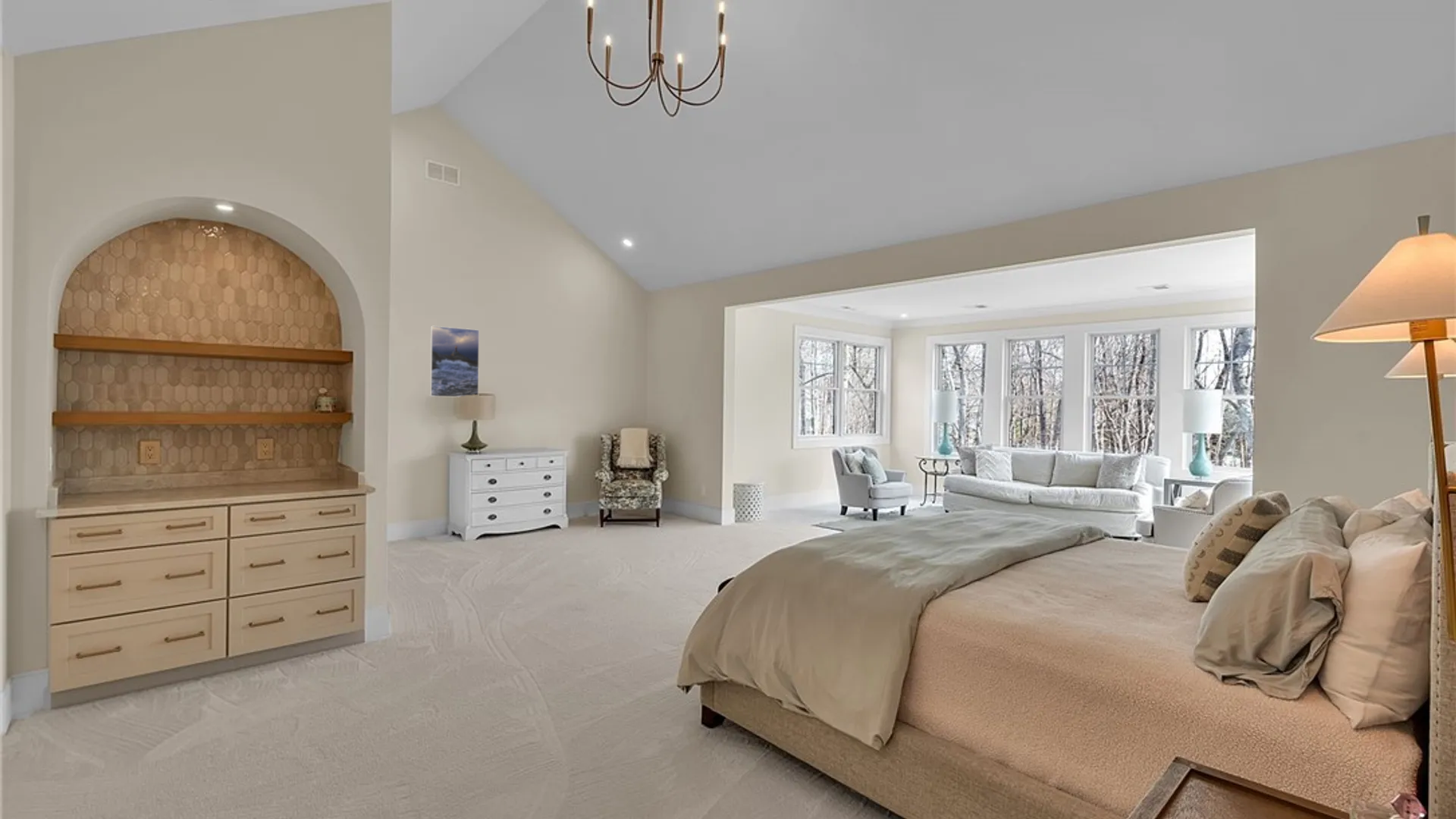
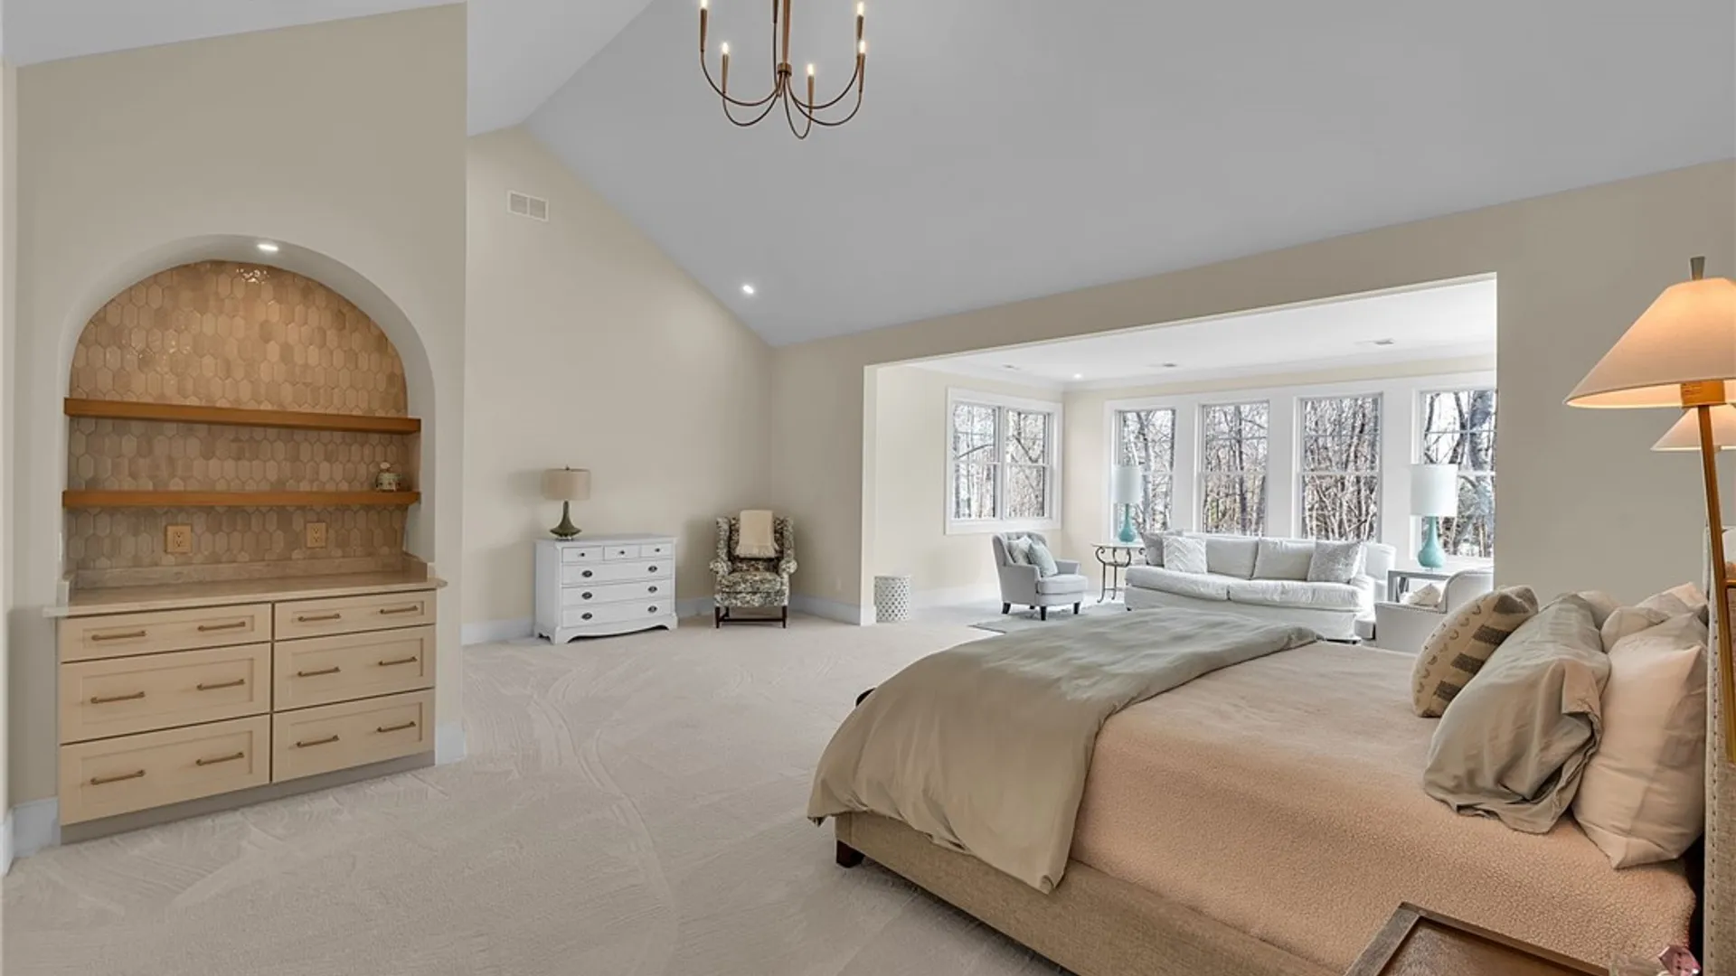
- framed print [429,325,480,398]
